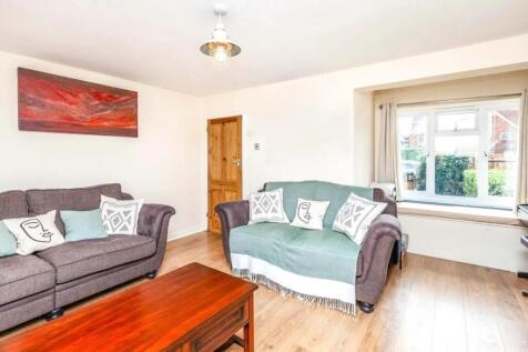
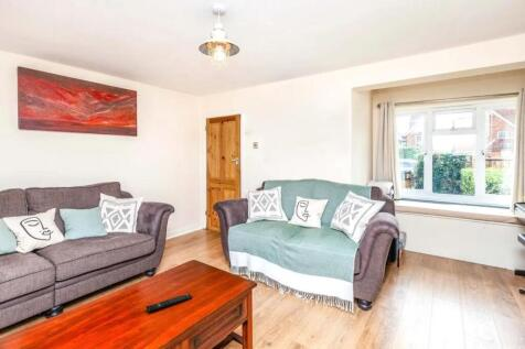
+ remote control [144,293,193,313]
